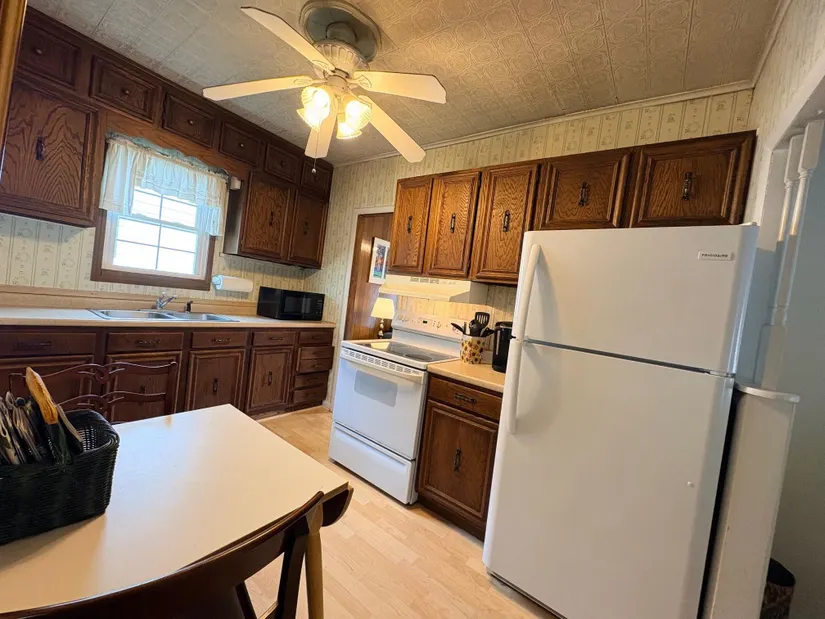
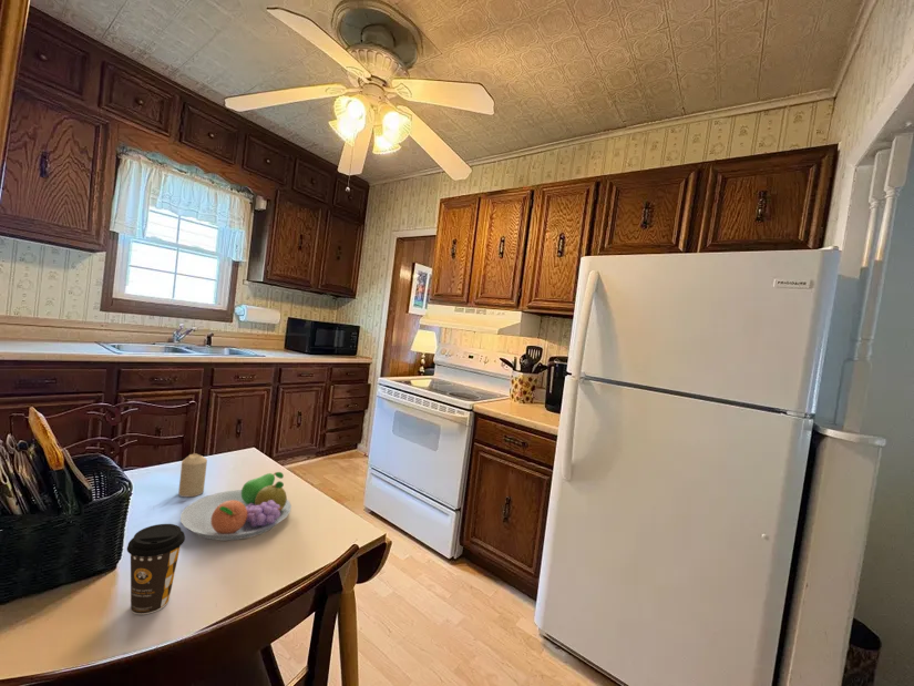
+ fruit bowl [179,471,292,542]
+ candle [177,452,208,498]
+ coffee cup [126,523,186,615]
